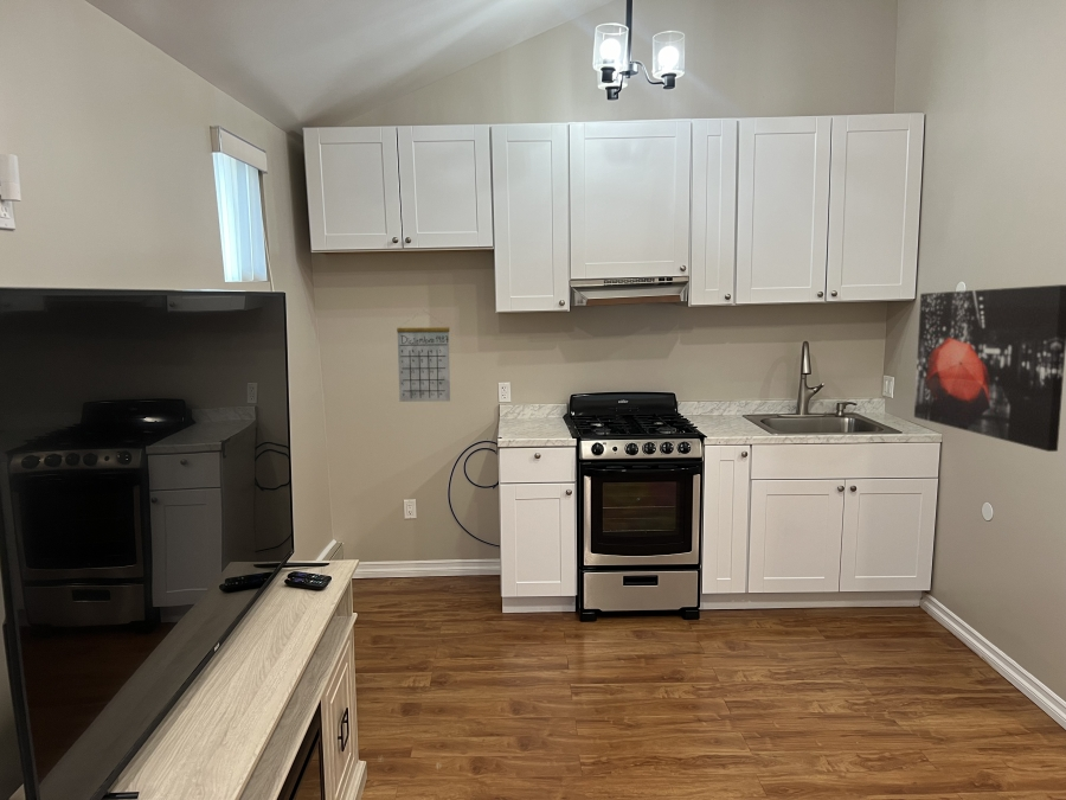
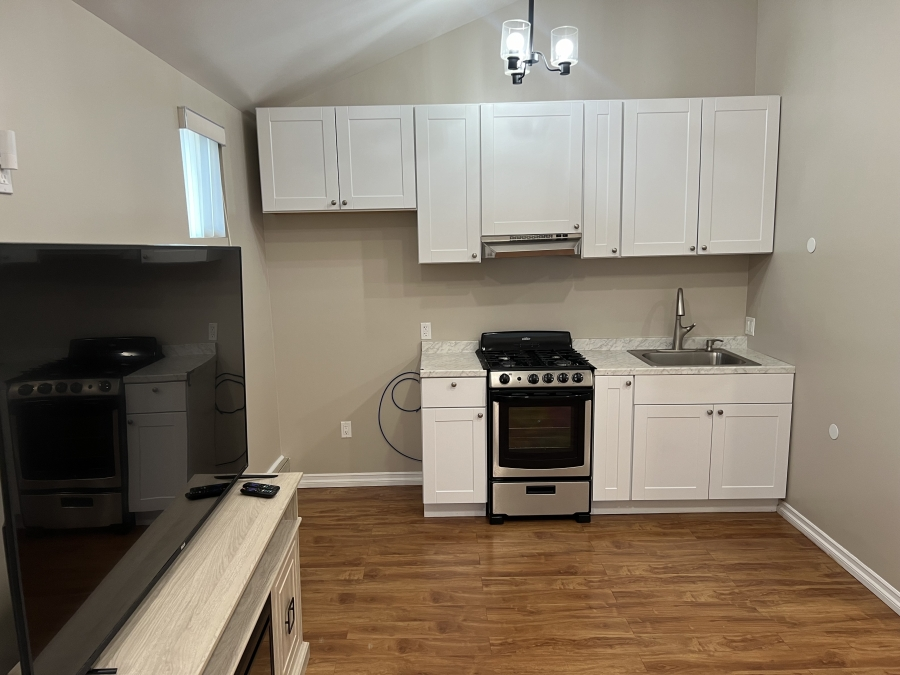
- calendar [396,311,451,403]
- wall art [913,283,1066,453]
